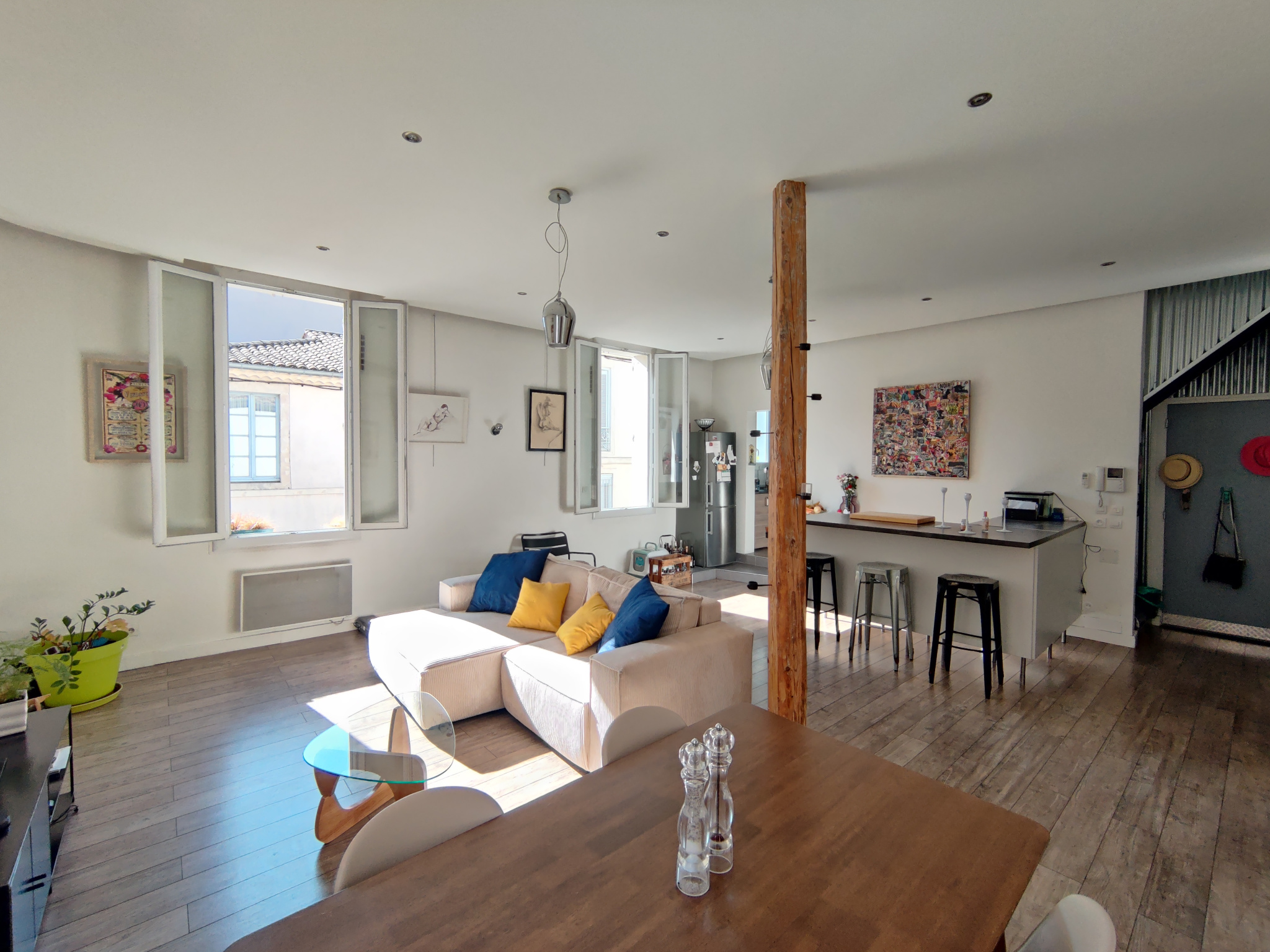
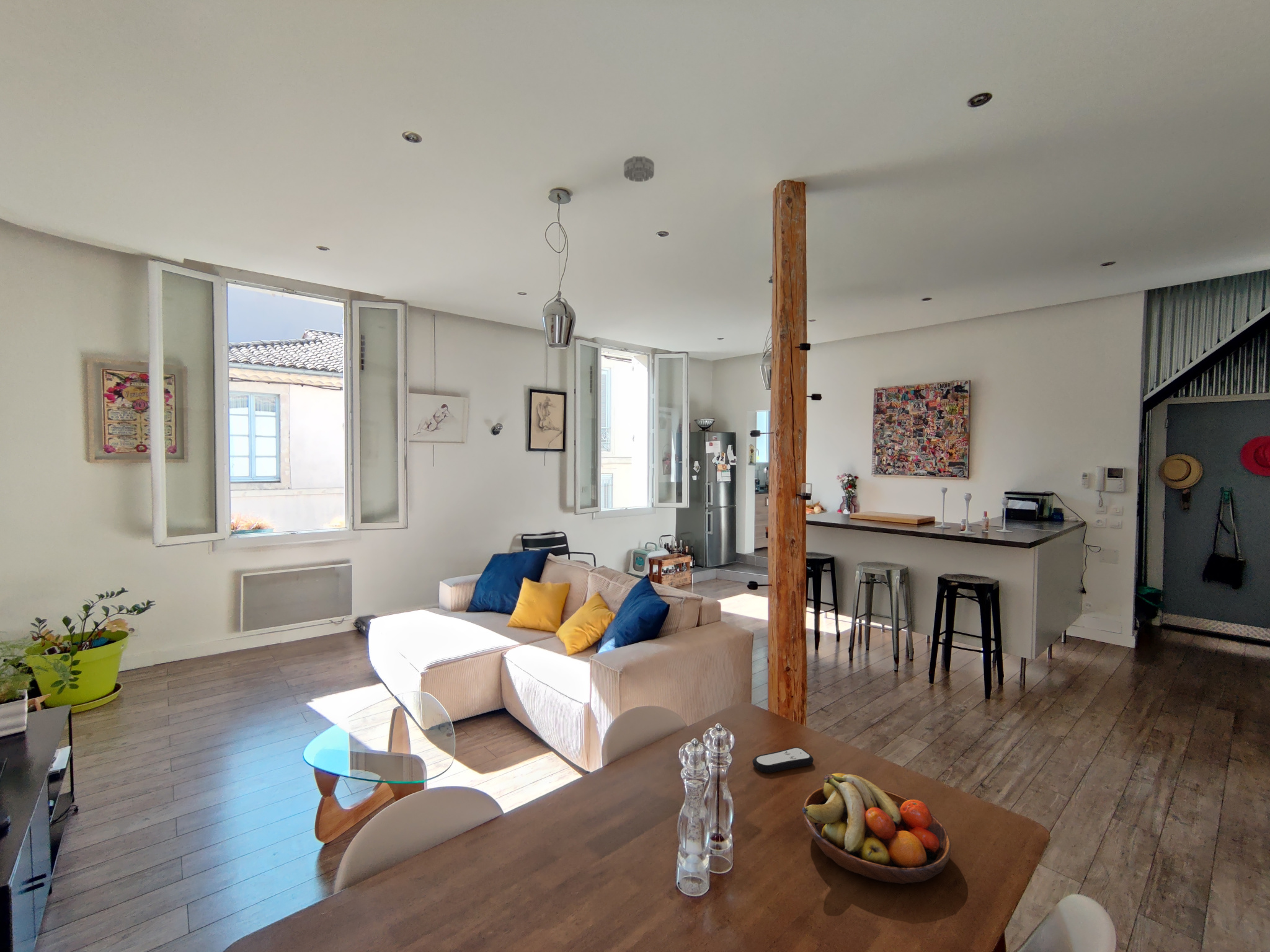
+ remote control [752,747,814,774]
+ fruit bowl [802,772,951,884]
+ smoke detector [623,156,655,182]
